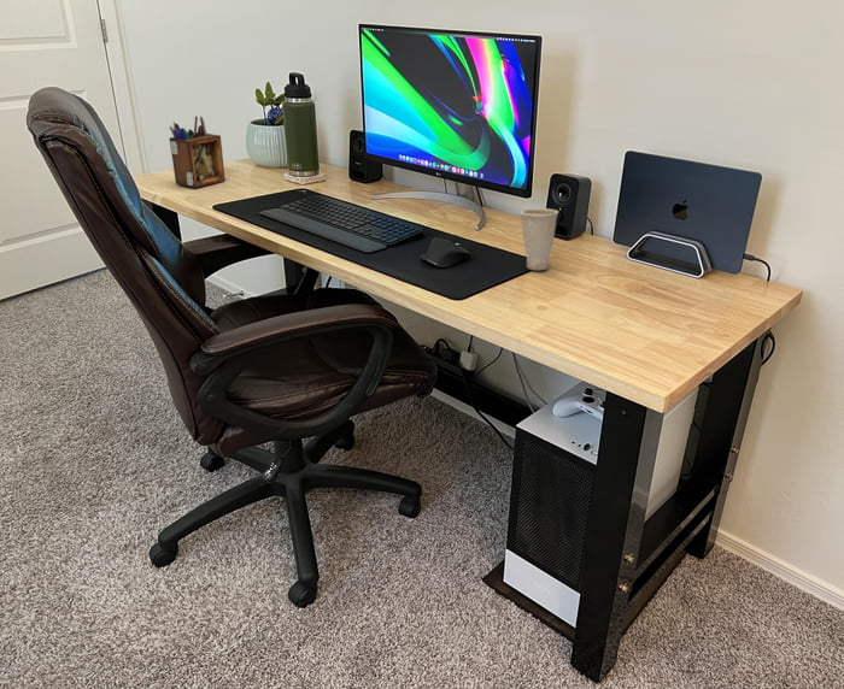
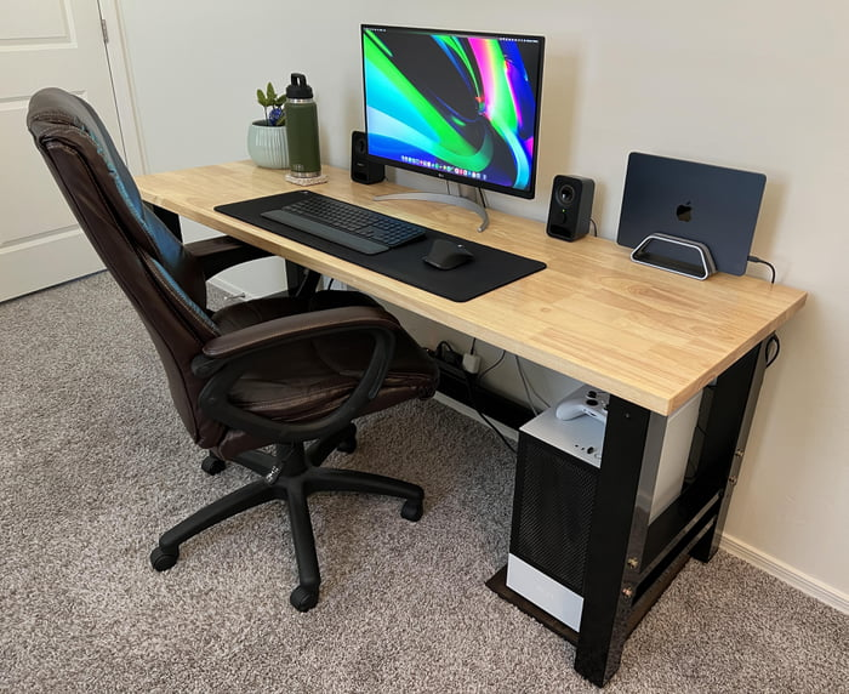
- cup [518,207,559,271]
- desk organizer [169,114,227,189]
